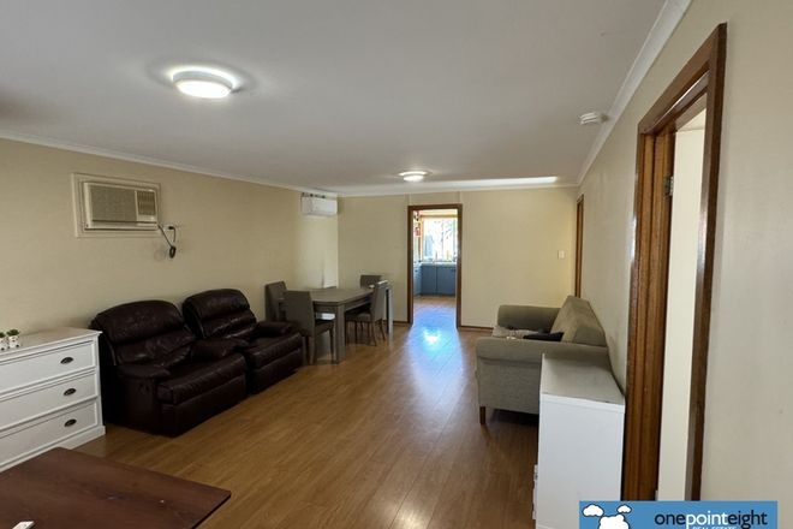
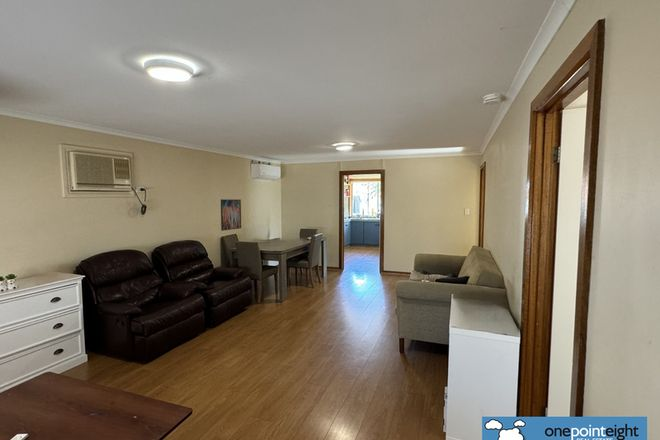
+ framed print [220,198,242,232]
